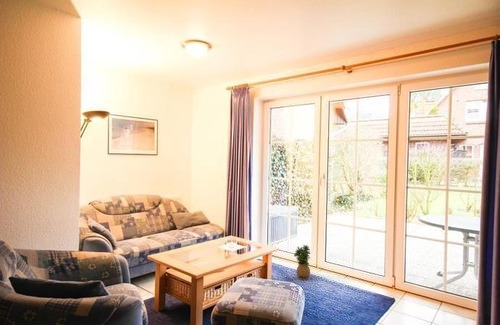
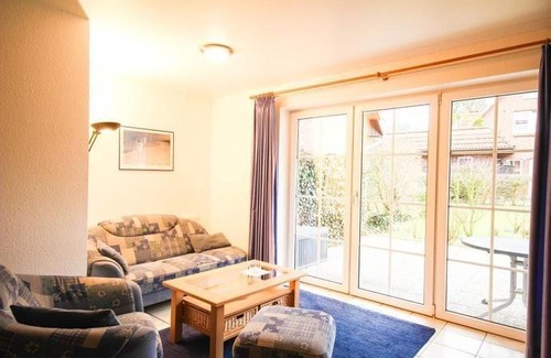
- potted plant [293,244,311,281]
